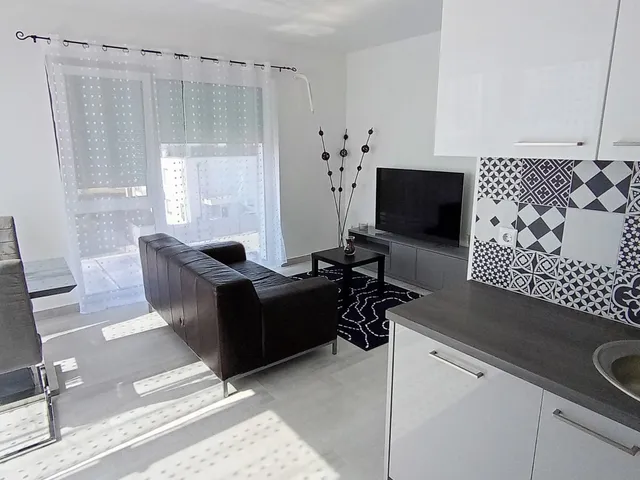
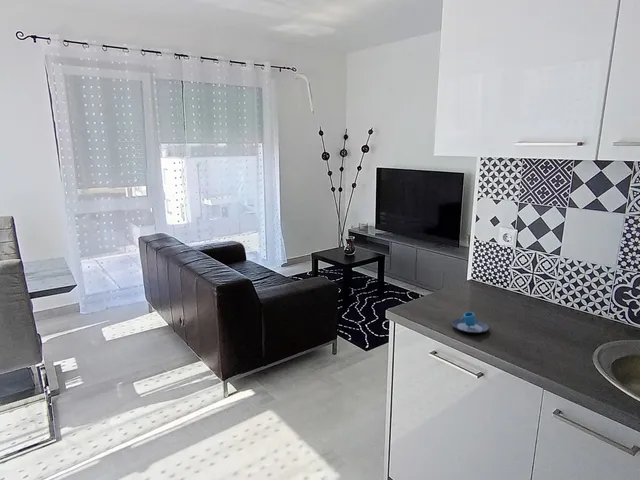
+ mug [450,311,490,334]
